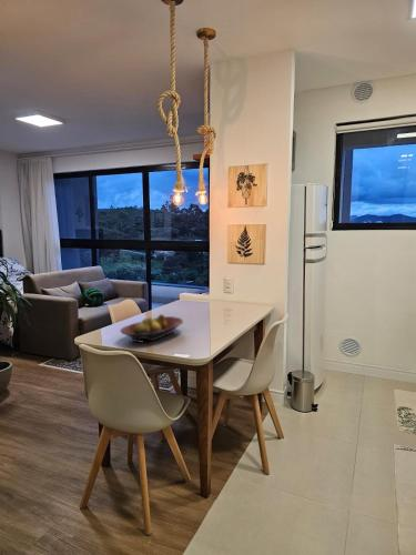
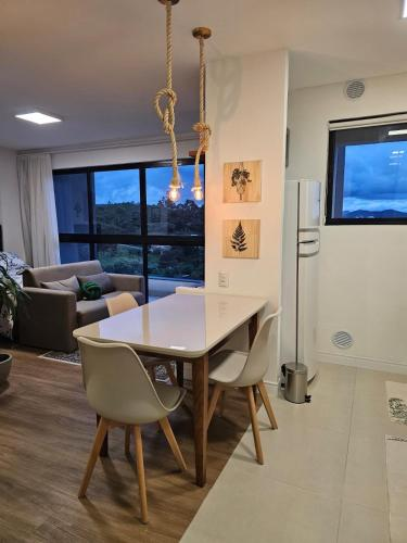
- fruit bowl [119,313,184,344]
